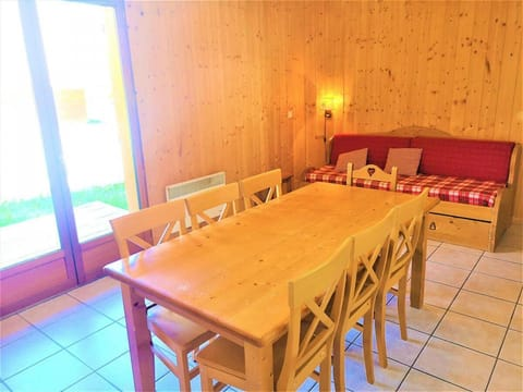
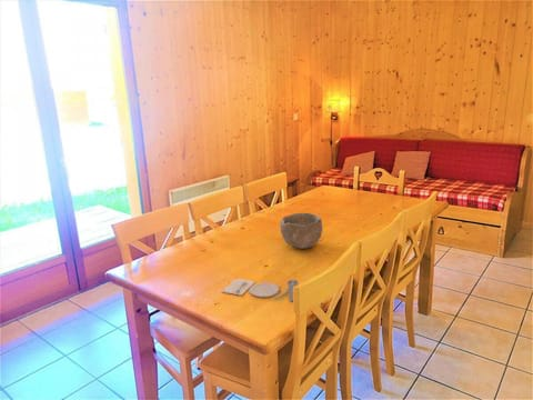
+ placemat [221,278,299,302]
+ bowl [280,212,323,250]
